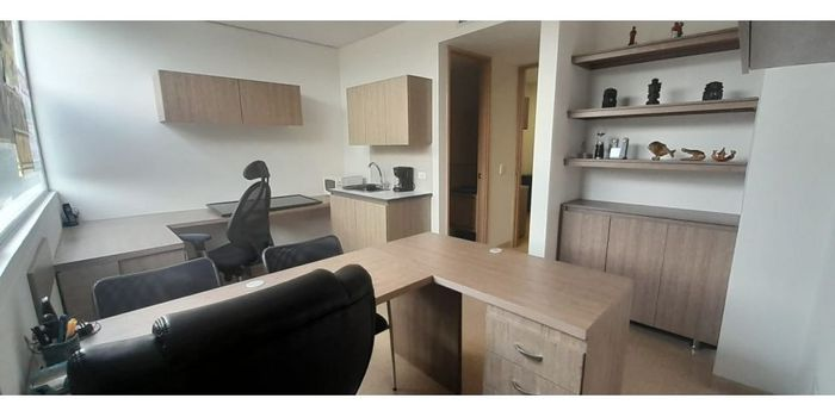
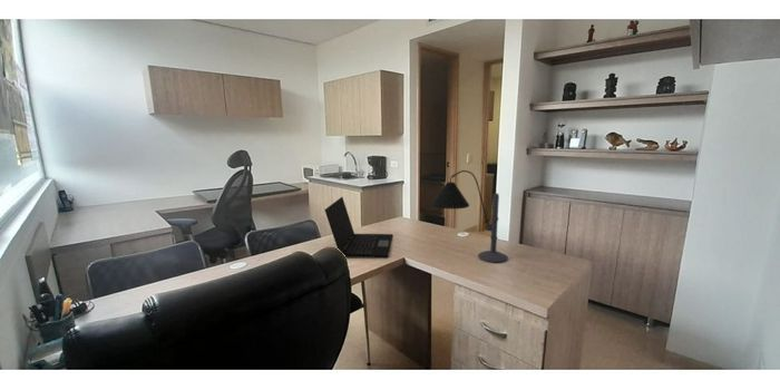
+ laptop [323,196,393,259]
+ desk lamp [430,169,509,264]
